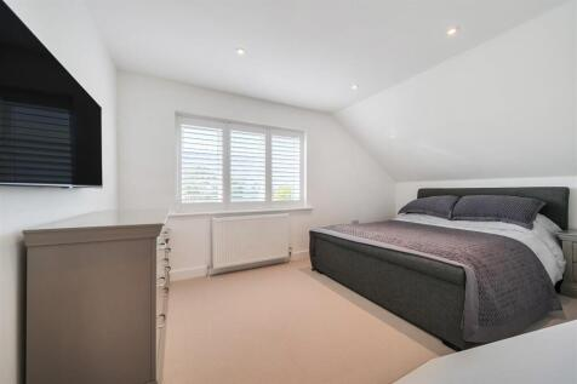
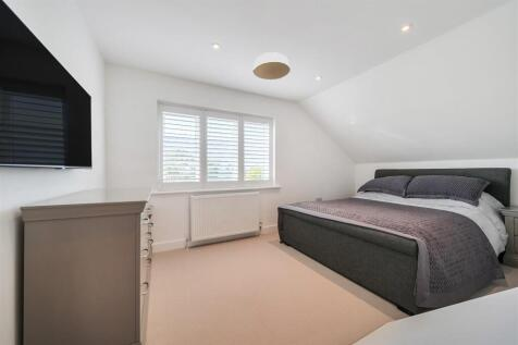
+ ceiling light [252,51,292,81]
